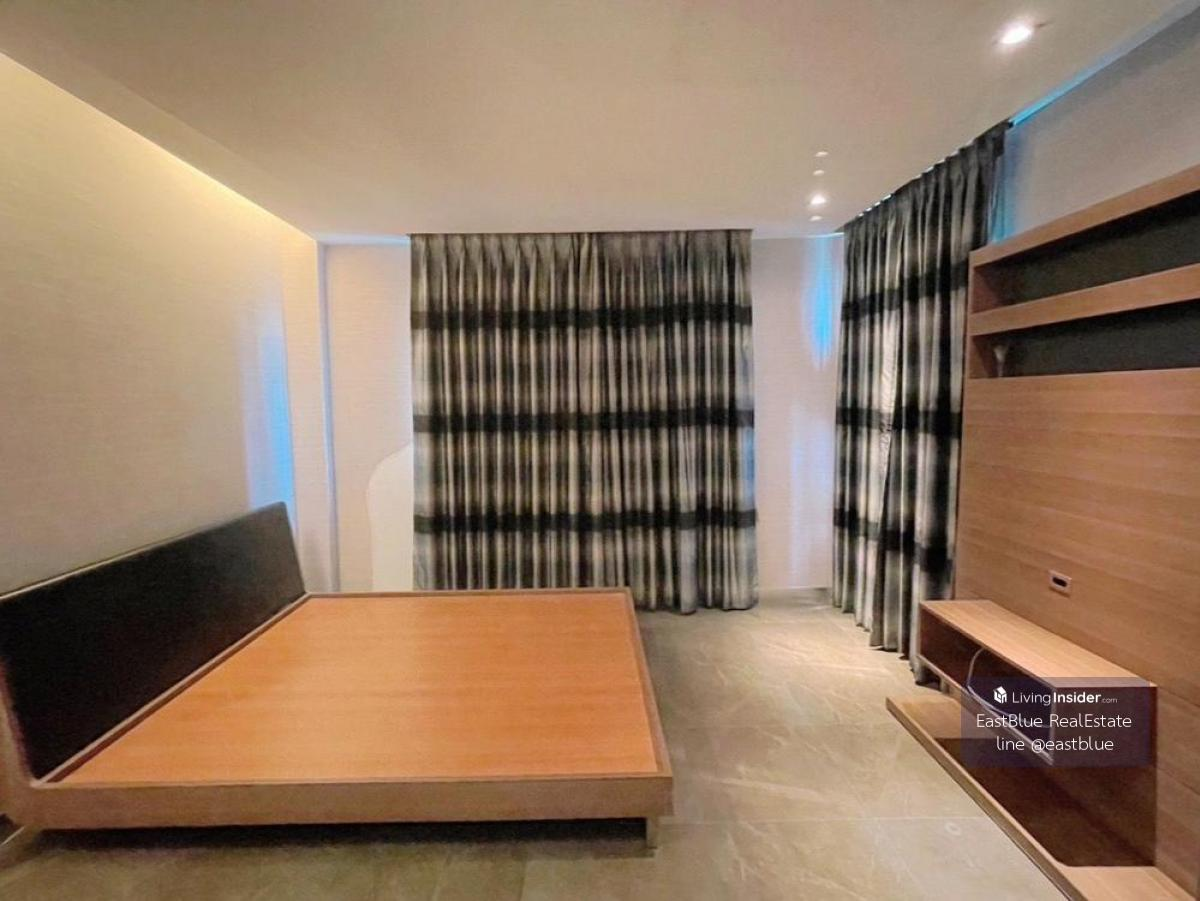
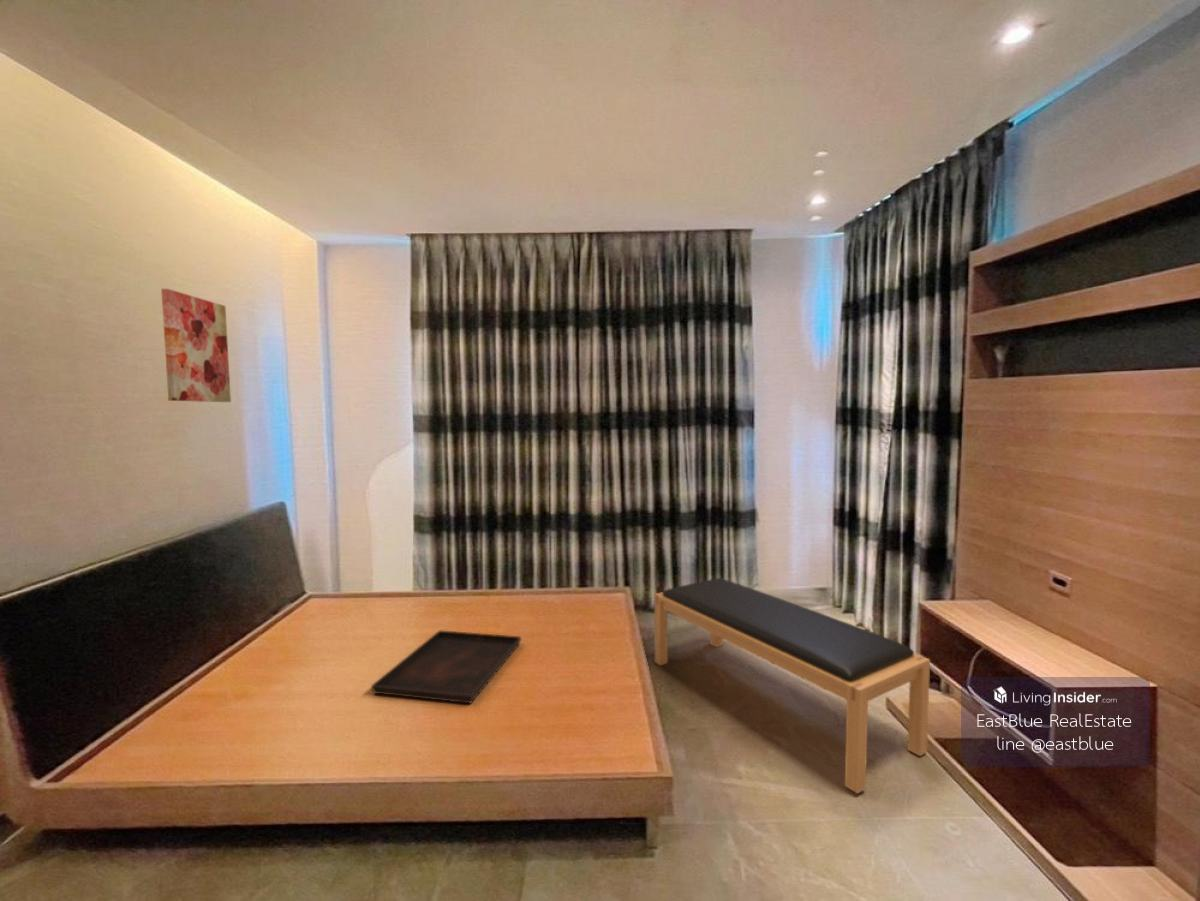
+ bench [654,577,931,795]
+ wall art [160,288,232,403]
+ serving tray [370,629,522,704]
